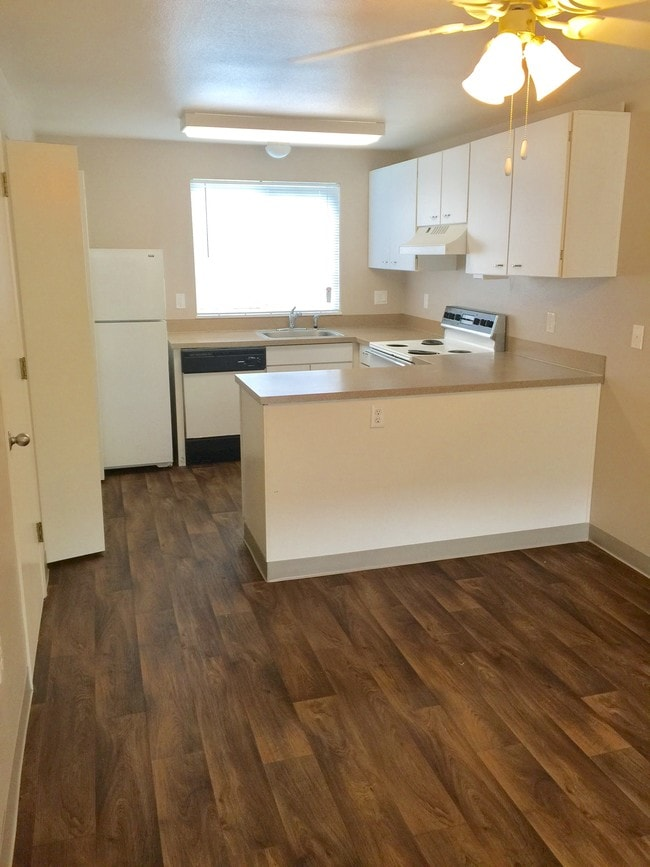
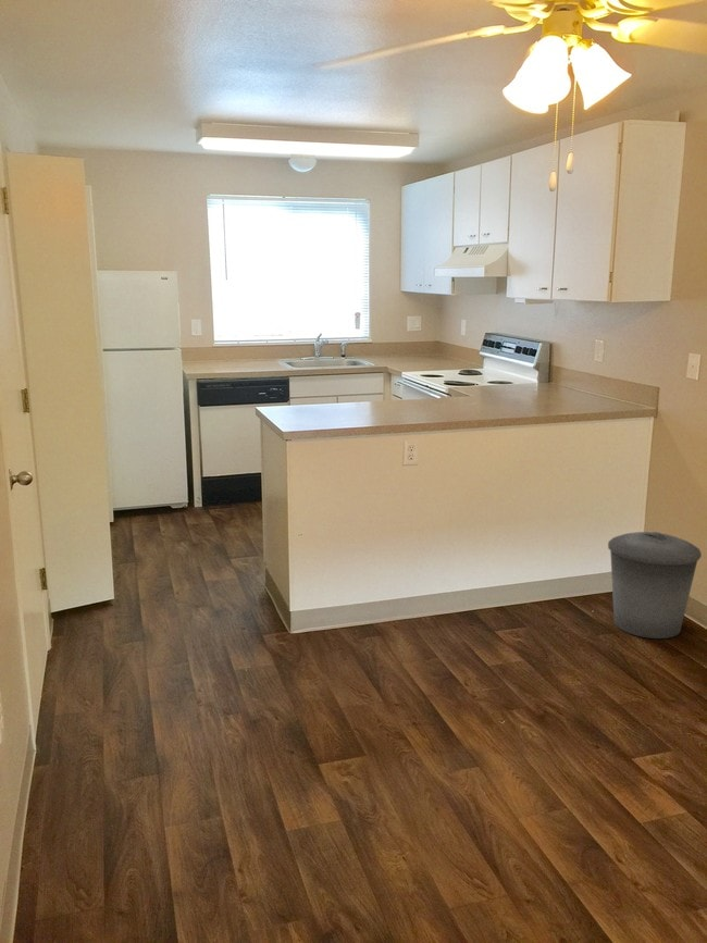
+ trash can [607,531,703,640]
